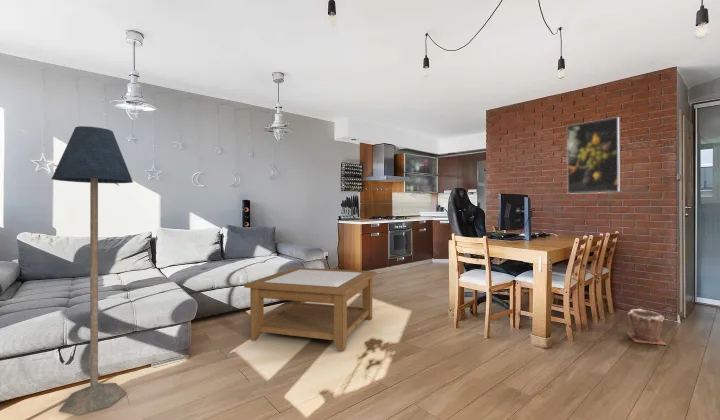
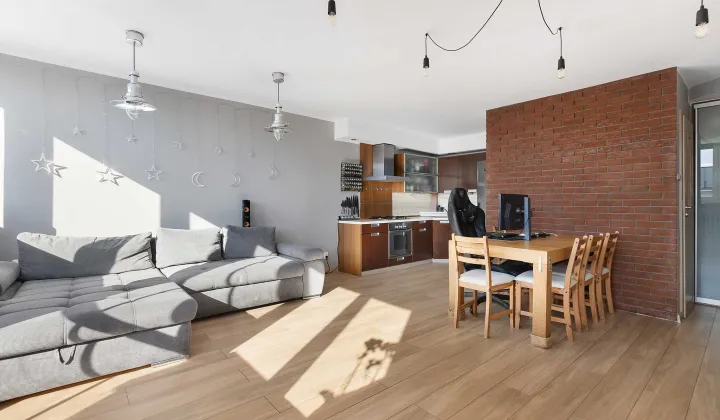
- coffee table [243,266,378,352]
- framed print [566,116,621,195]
- plant pot [626,308,667,346]
- floor lamp [51,125,134,416]
